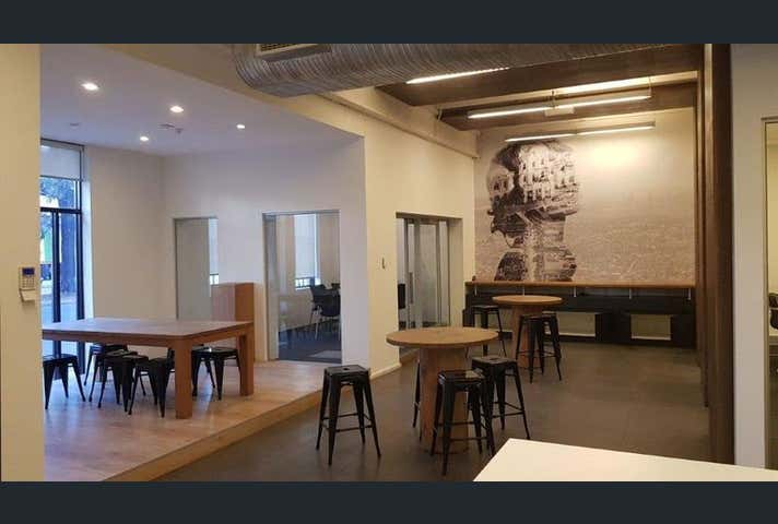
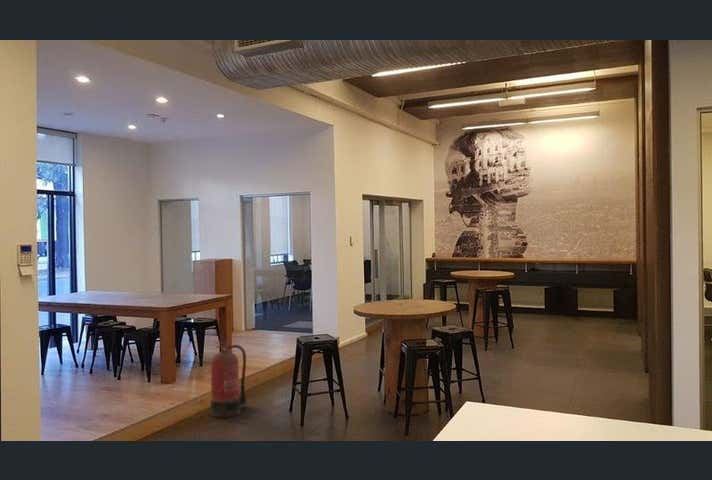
+ fire extinguisher [210,341,247,418]
